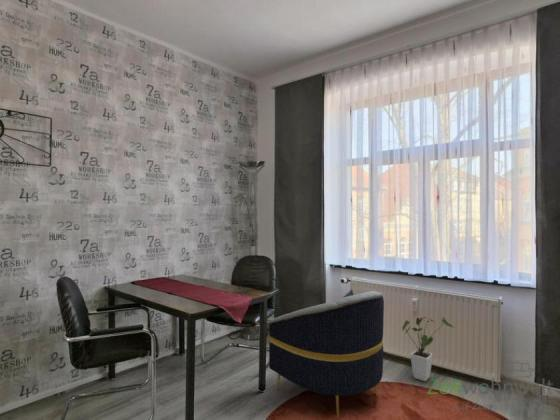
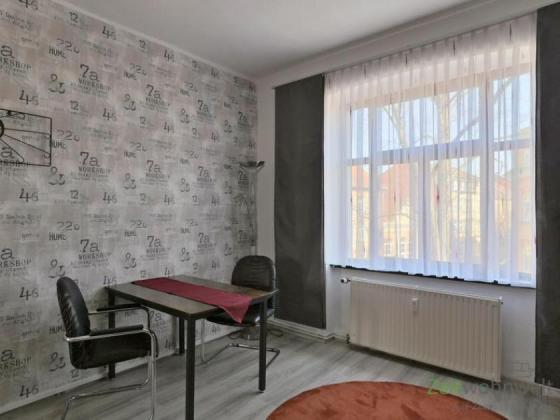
- armchair [268,288,385,419]
- house plant [401,316,455,382]
